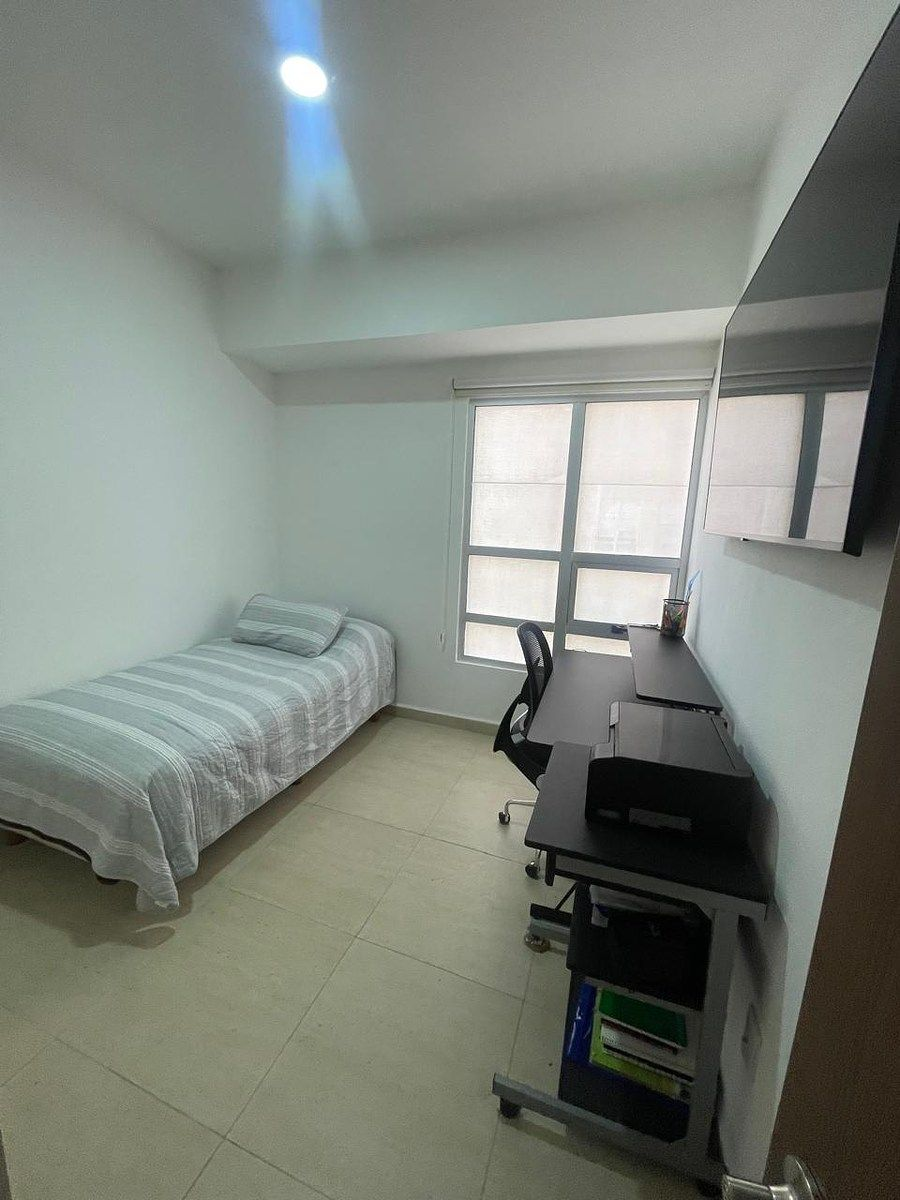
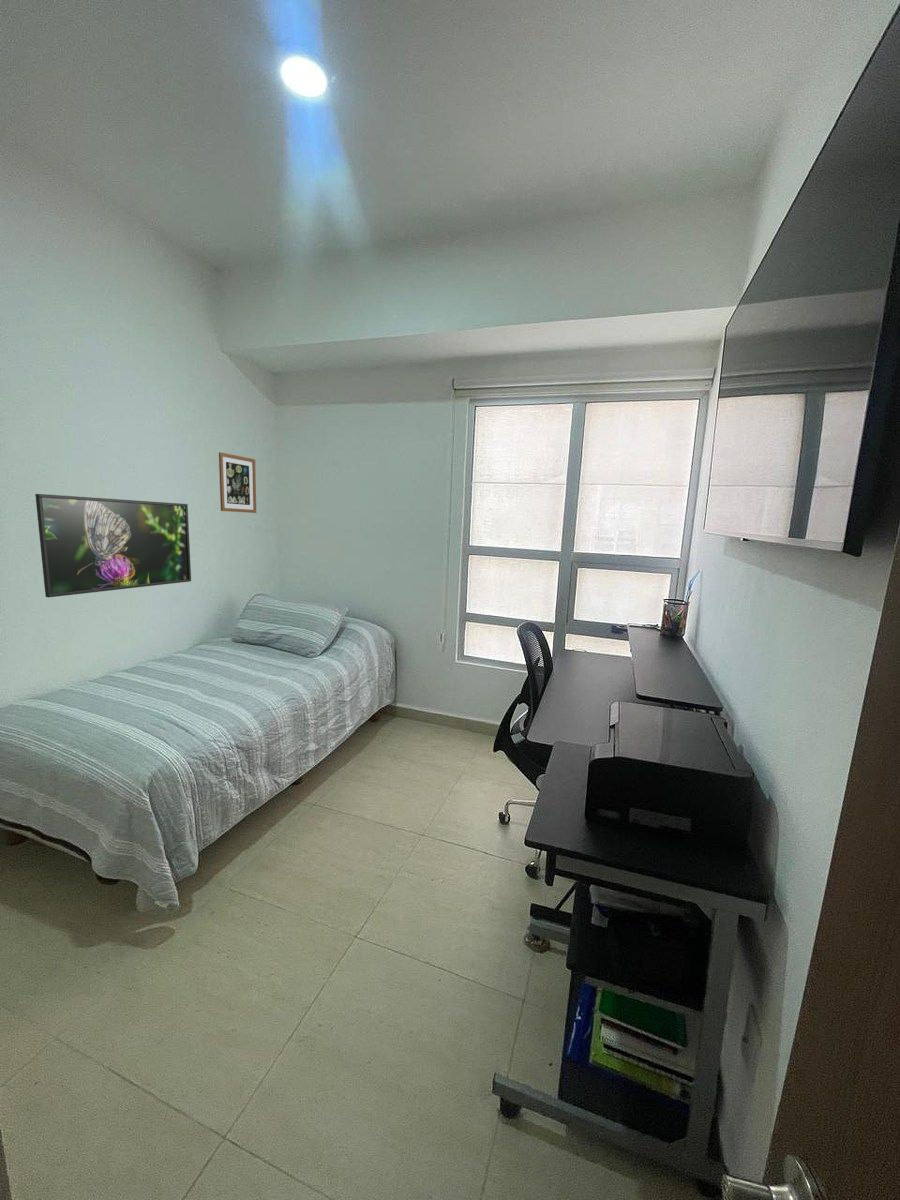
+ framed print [34,493,192,598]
+ wall art [218,451,257,514]
